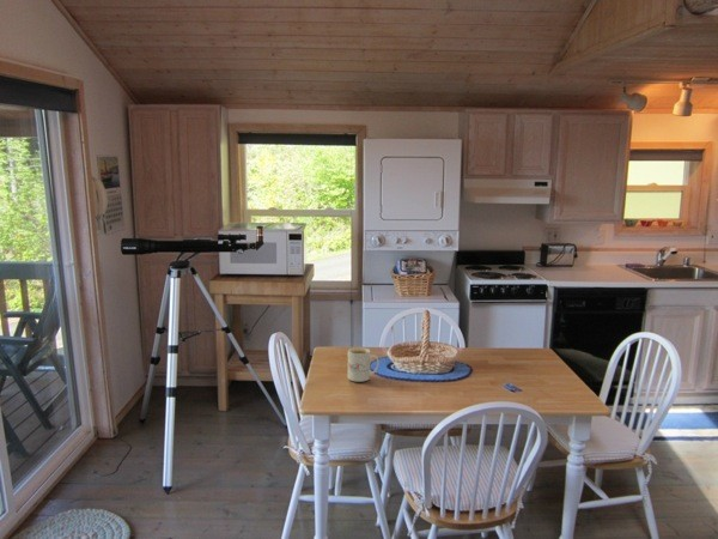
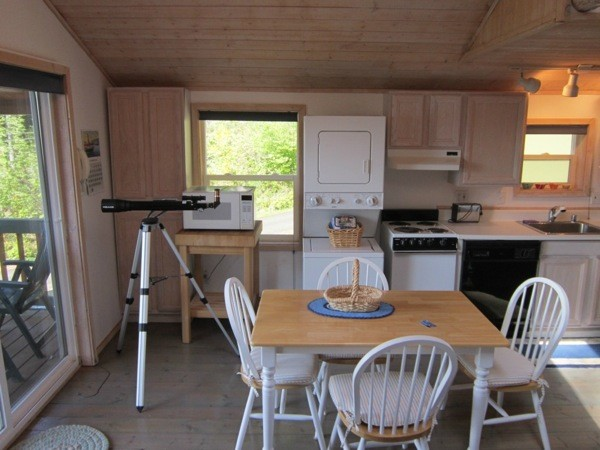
- mug [347,346,381,383]
